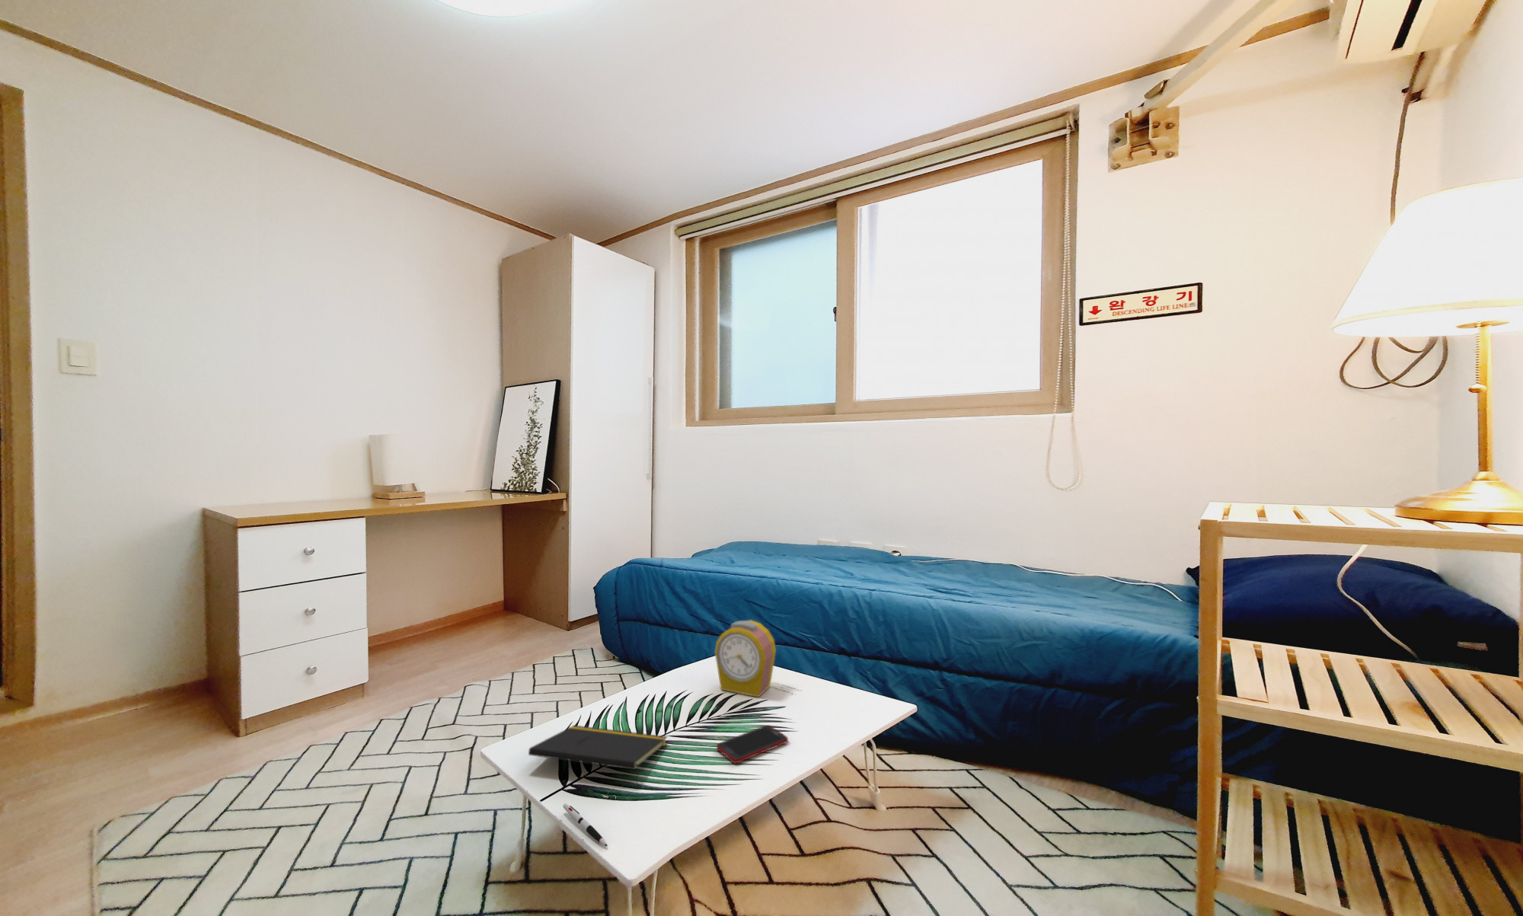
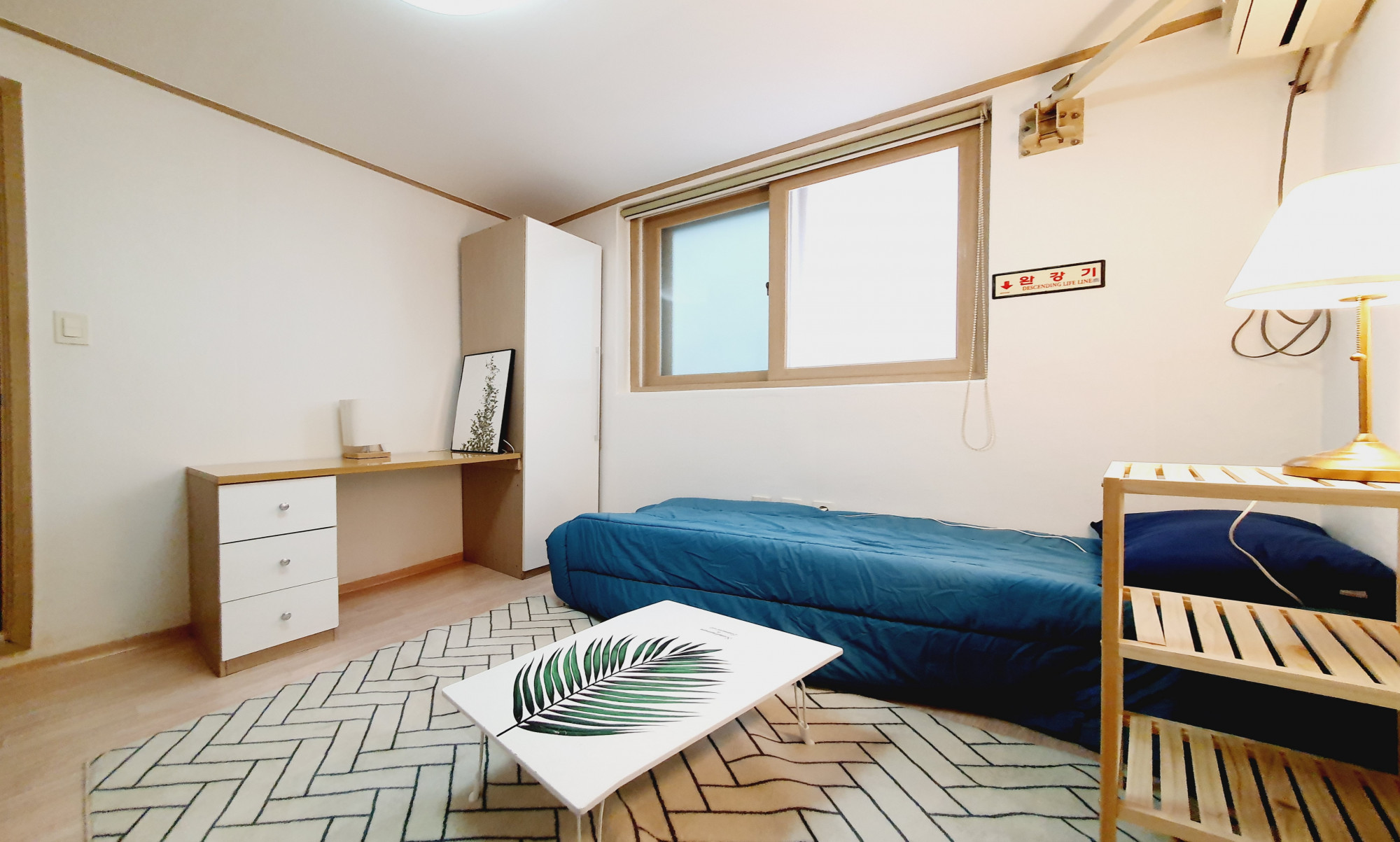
- pen [562,803,608,846]
- cell phone [716,725,789,764]
- alarm clock [715,620,777,698]
- notepad [528,725,668,788]
